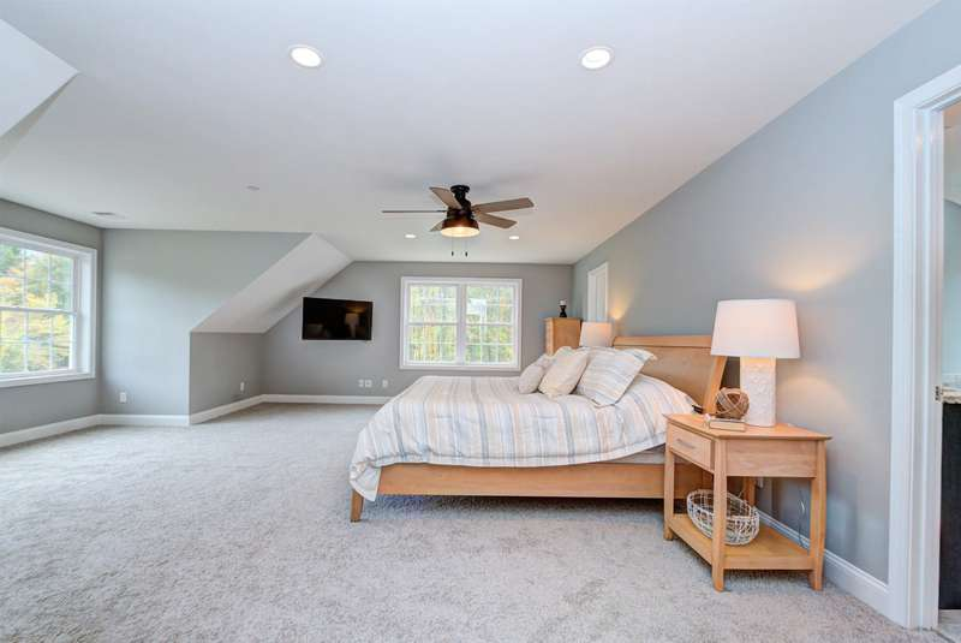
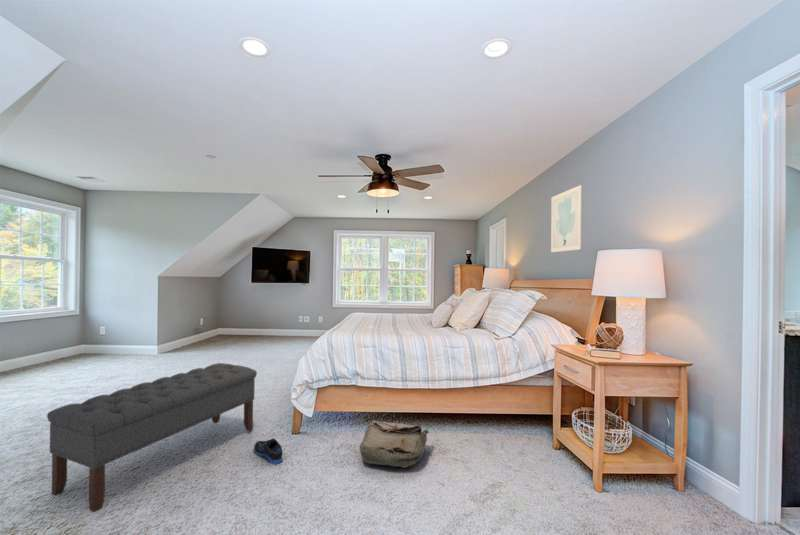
+ bench [46,362,258,513]
+ wall art [550,184,583,253]
+ bag [359,420,430,469]
+ sneaker [253,437,284,465]
